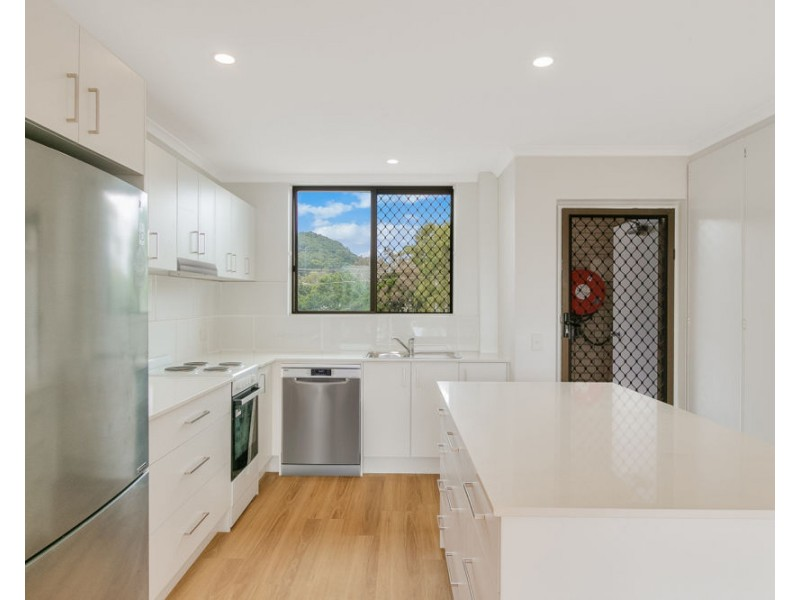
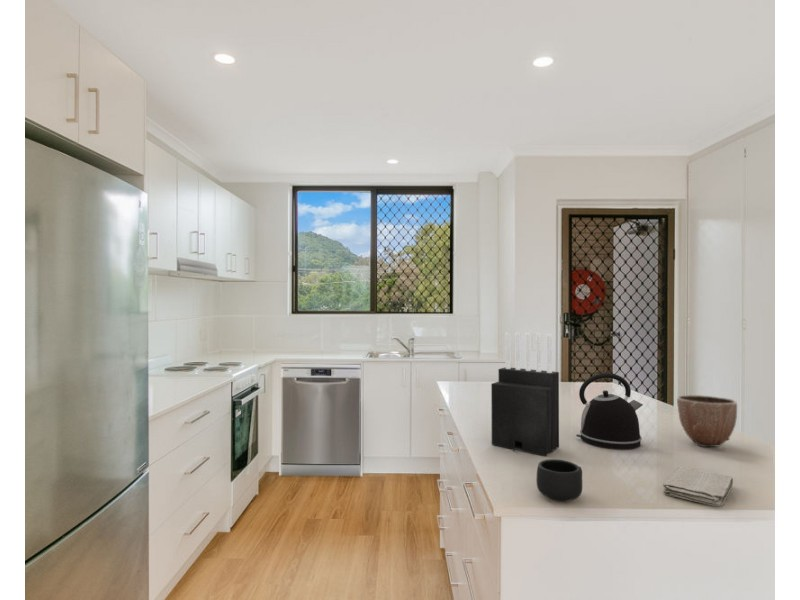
+ knife block [490,331,560,457]
+ washcloth [662,466,734,507]
+ kettle [576,372,644,450]
+ mug [535,458,583,503]
+ decorative bowl [676,394,738,448]
